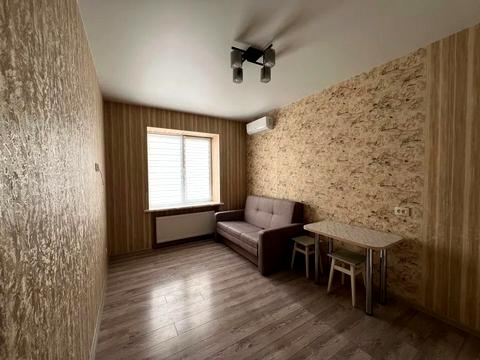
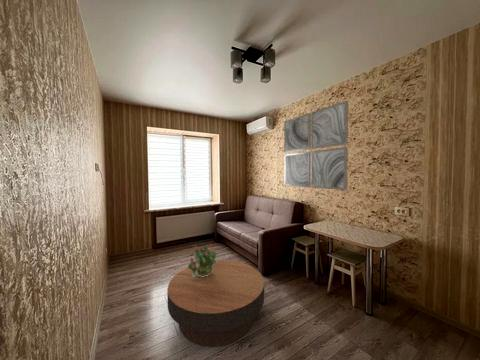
+ wall art [283,100,349,191]
+ potted plant [187,243,219,277]
+ coffee table [166,259,265,347]
